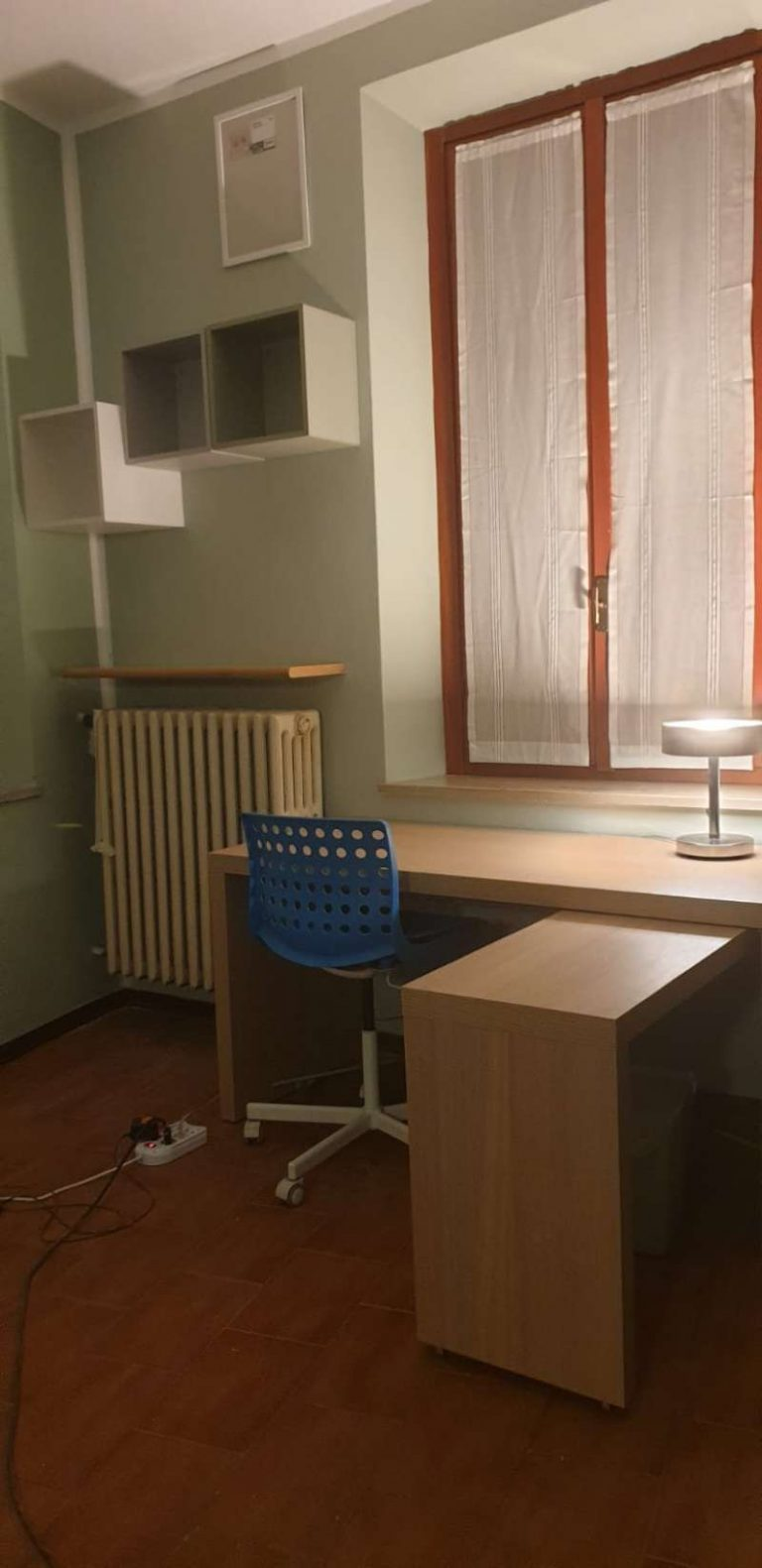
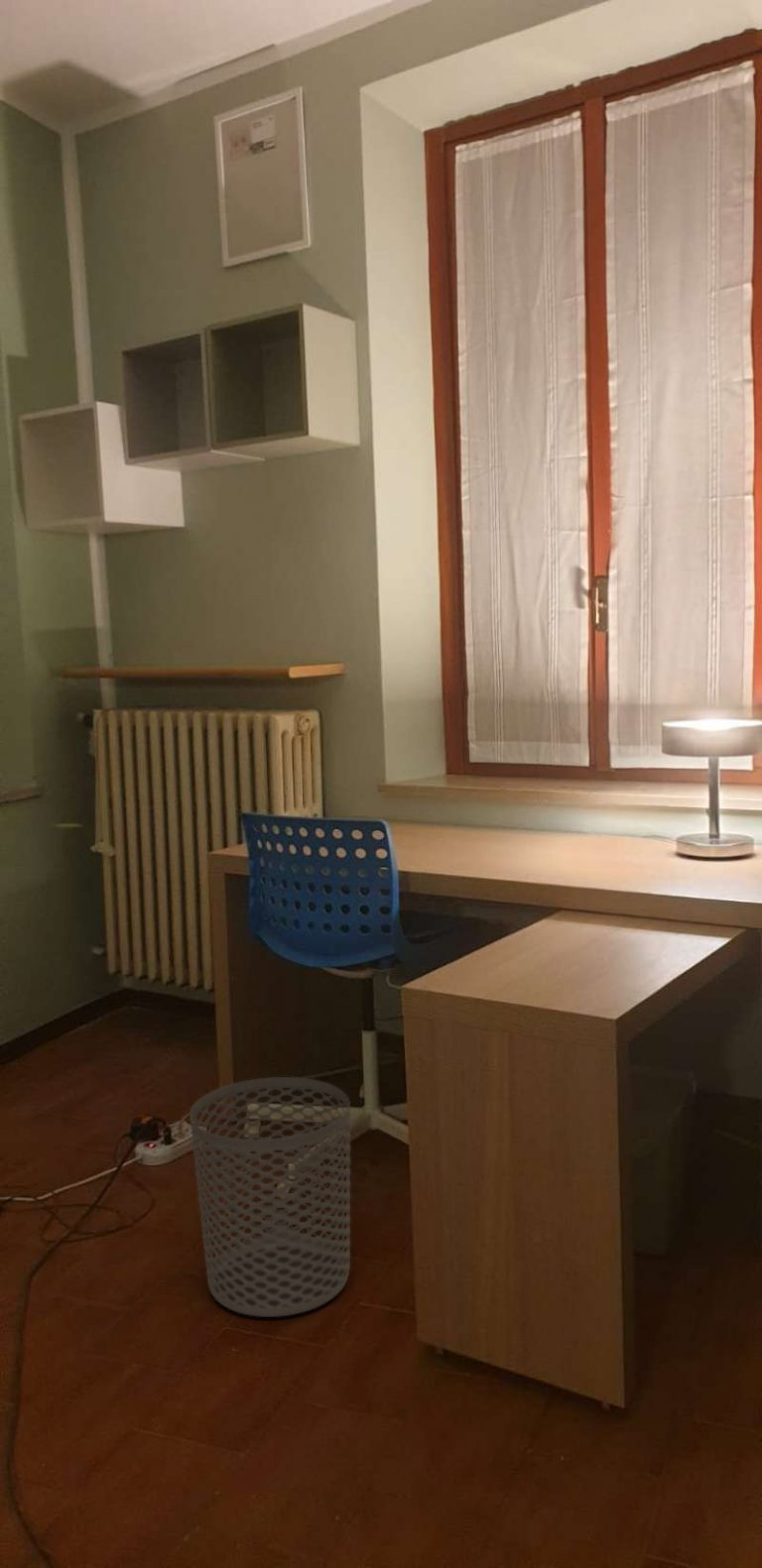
+ waste bin [189,1076,351,1318]
